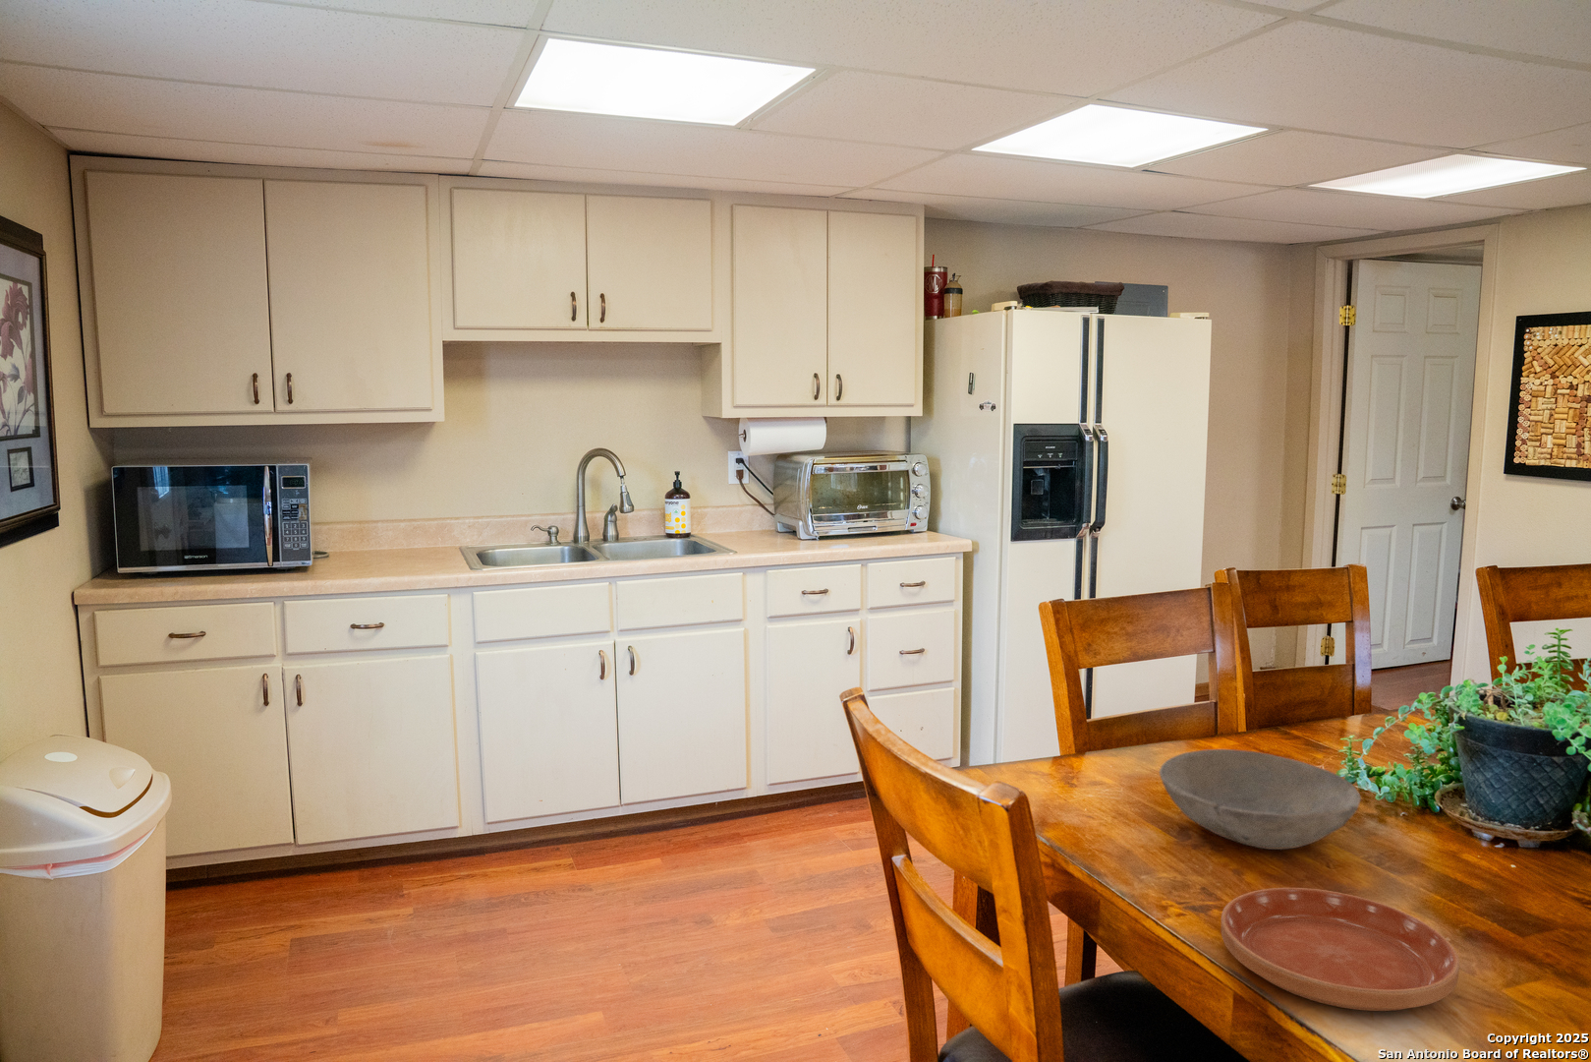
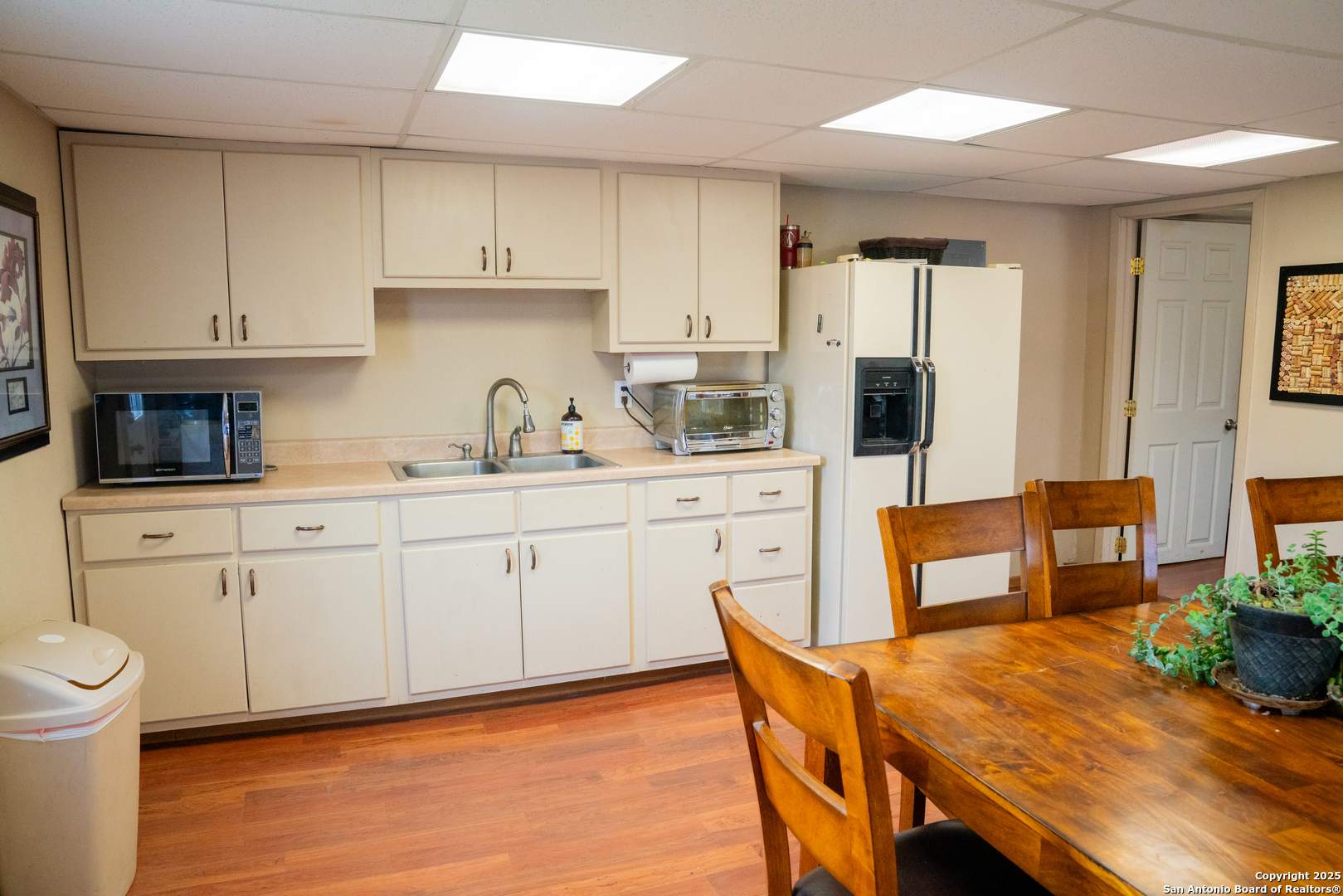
- saucer [1220,887,1461,1012]
- bowl [1157,748,1362,851]
